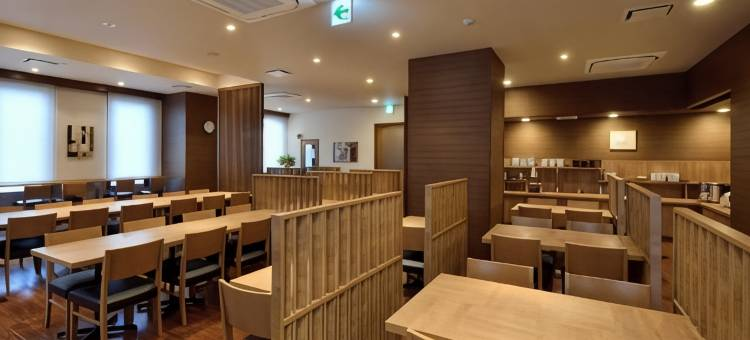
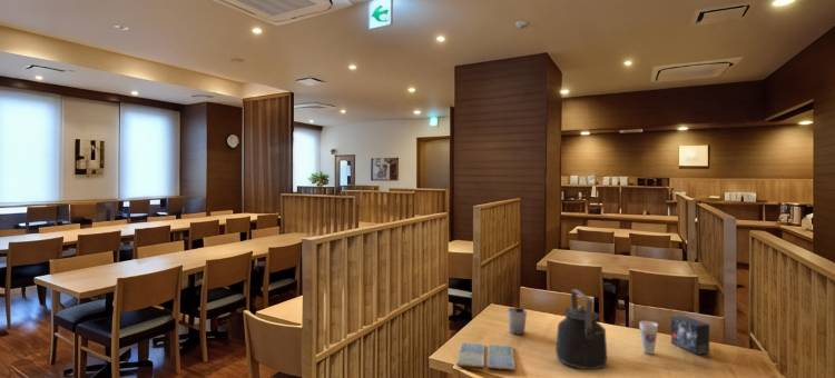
+ cup [507,306,528,336]
+ kettle [554,288,608,370]
+ drink coaster [455,341,515,371]
+ small box [670,315,711,356]
+ cup [638,320,659,355]
